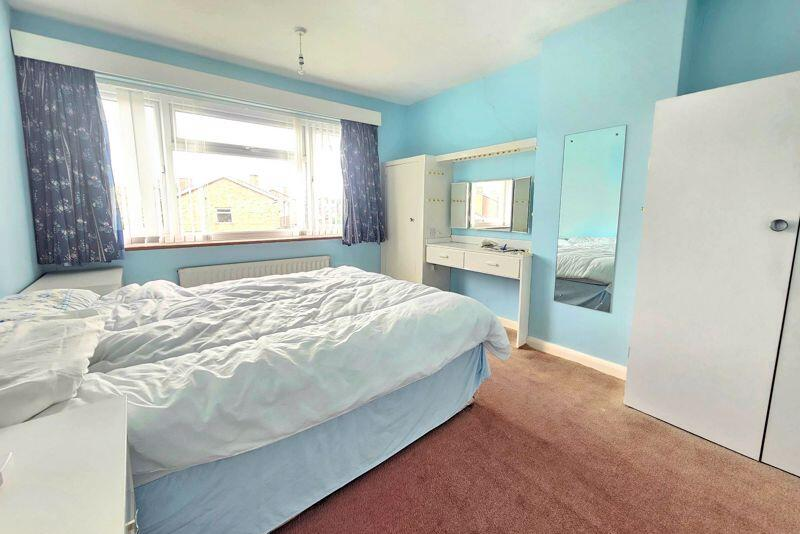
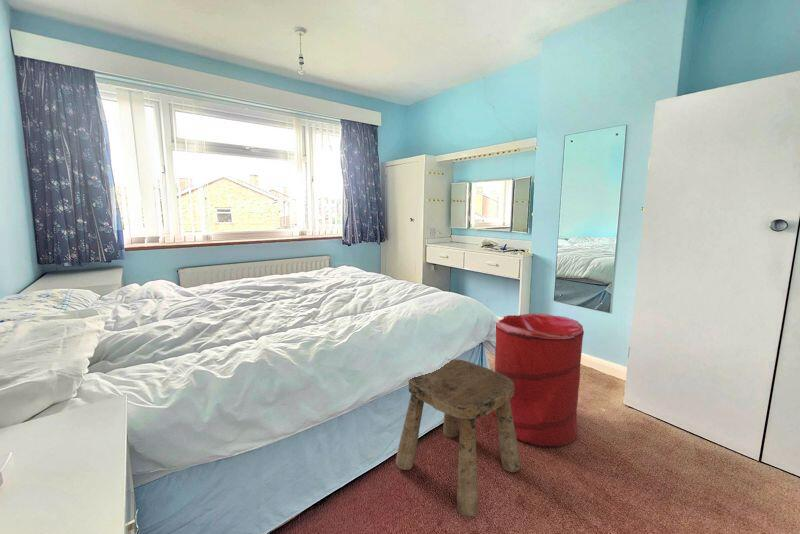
+ stool [395,358,522,517]
+ laundry hamper [494,312,585,448]
